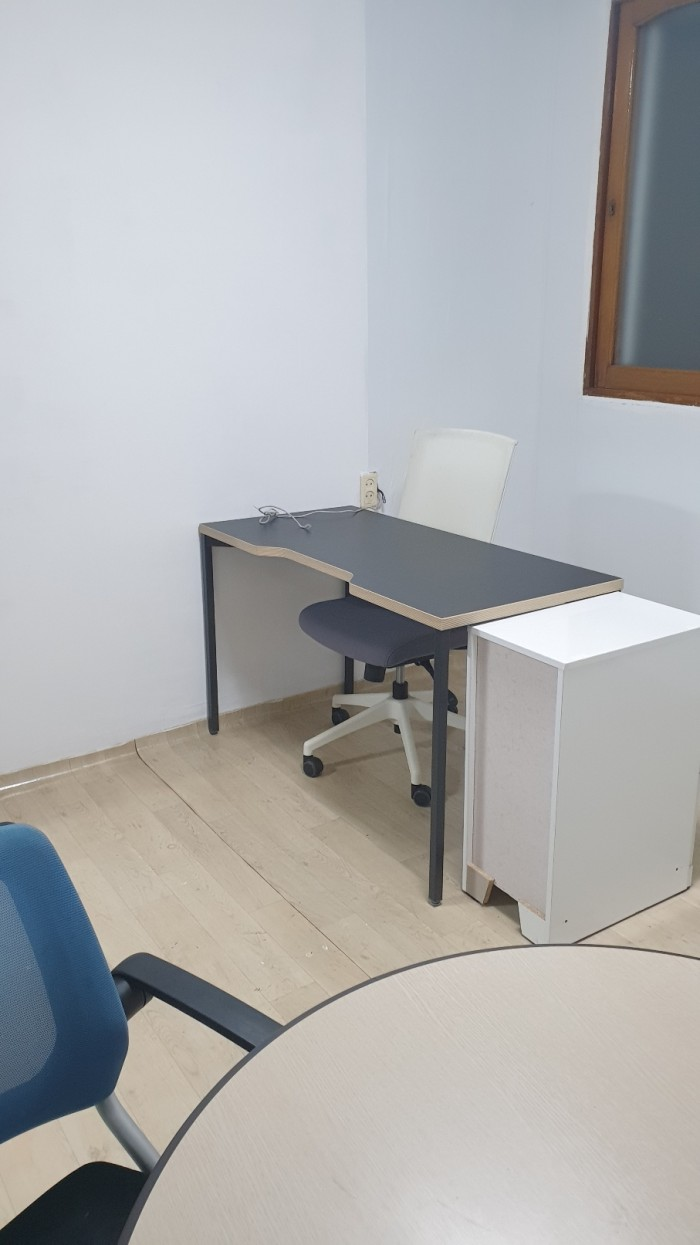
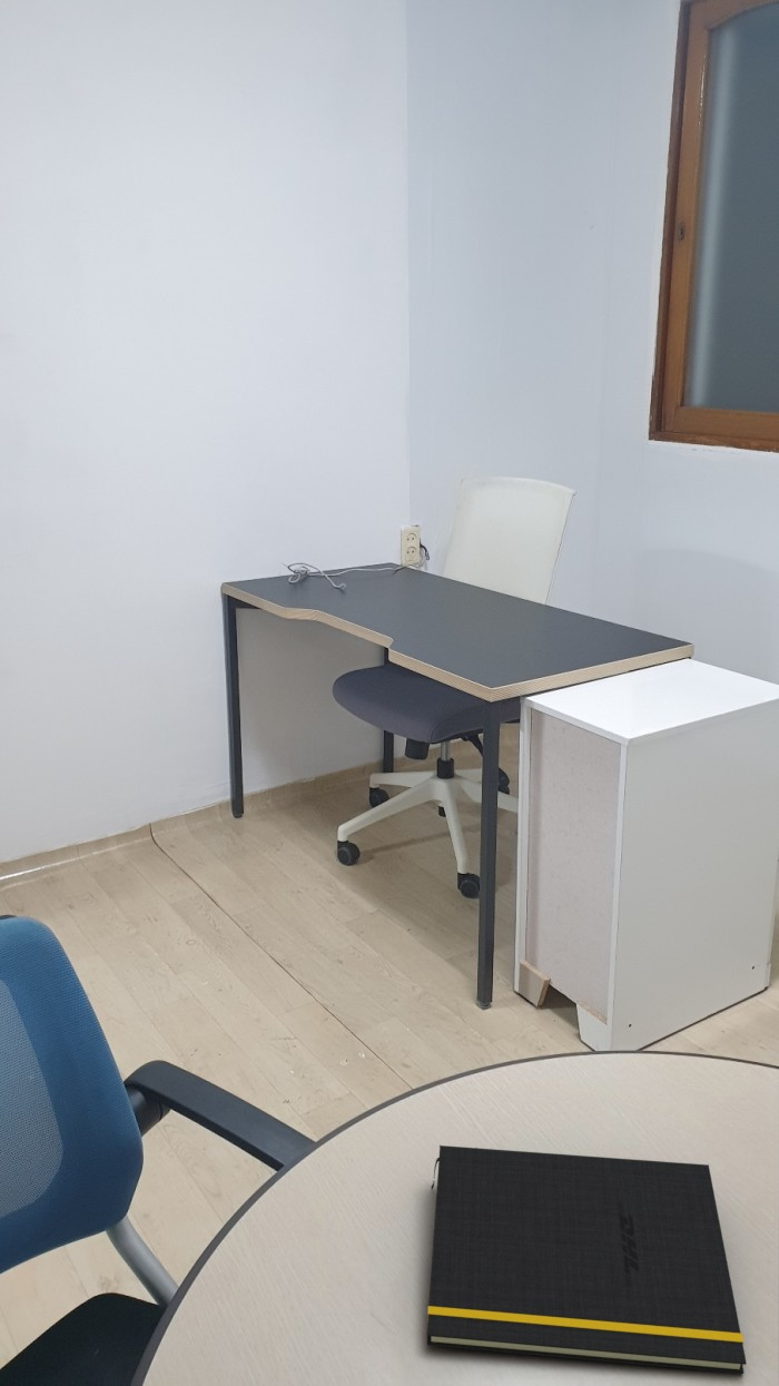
+ notepad [426,1144,748,1375]
